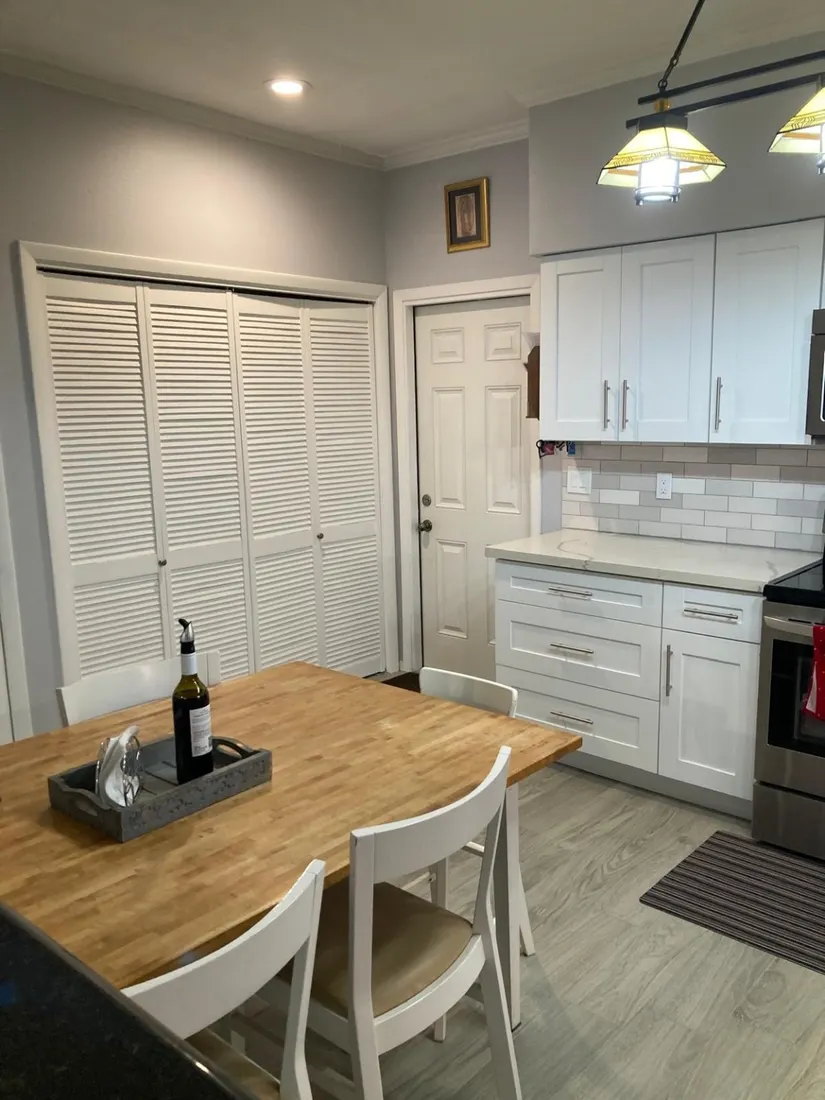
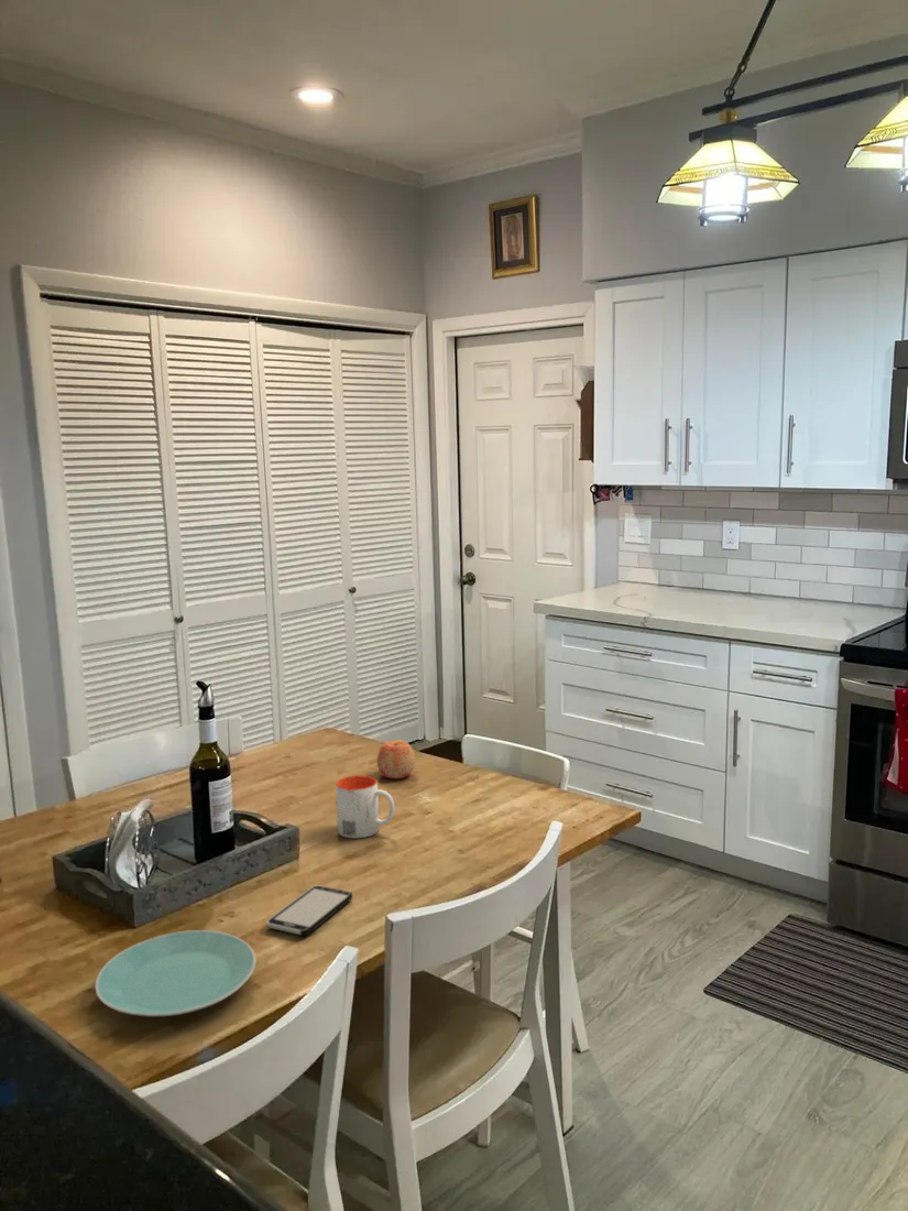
+ apple [376,739,416,779]
+ mug [335,774,395,839]
+ plate [95,929,256,1017]
+ smartphone [265,884,353,937]
